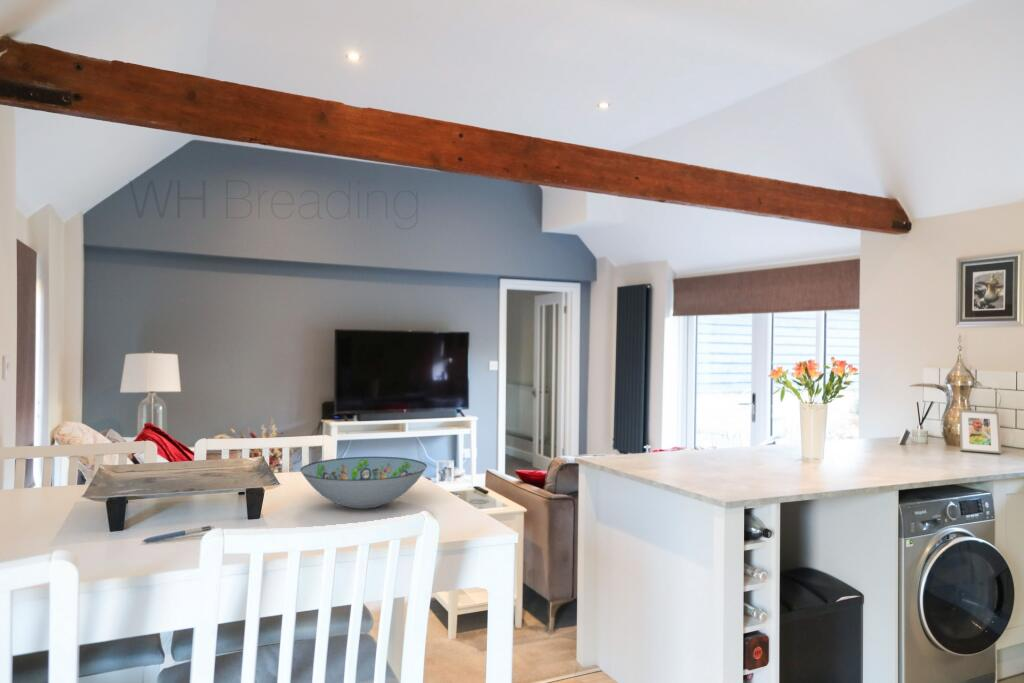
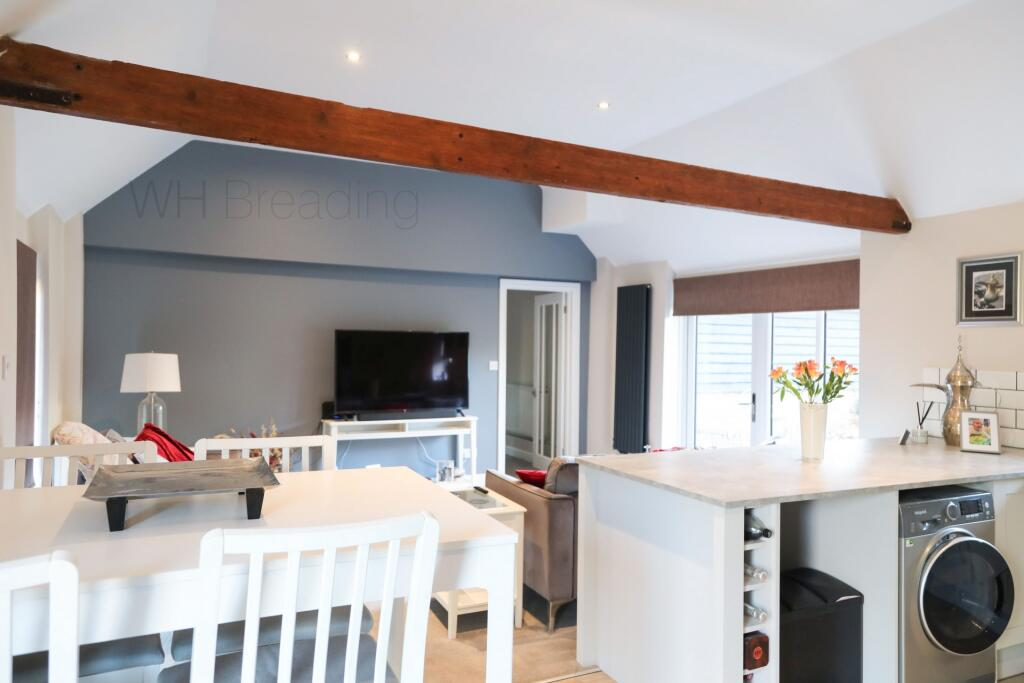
- decorative bowl [299,456,428,510]
- pen [140,525,215,543]
